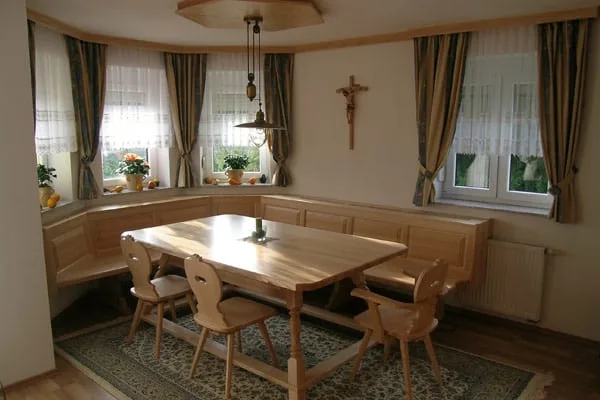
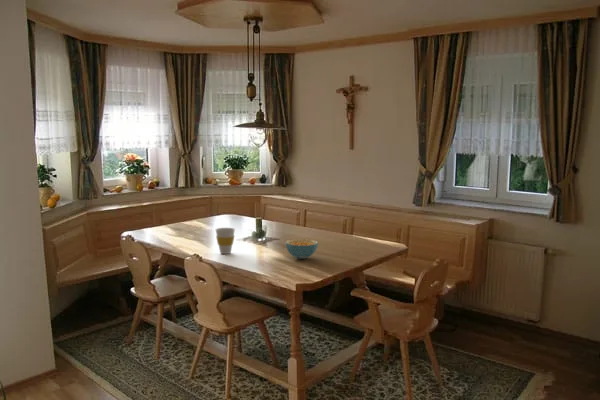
+ cup [215,227,236,255]
+ cereal bowl [285,238,319,260]
